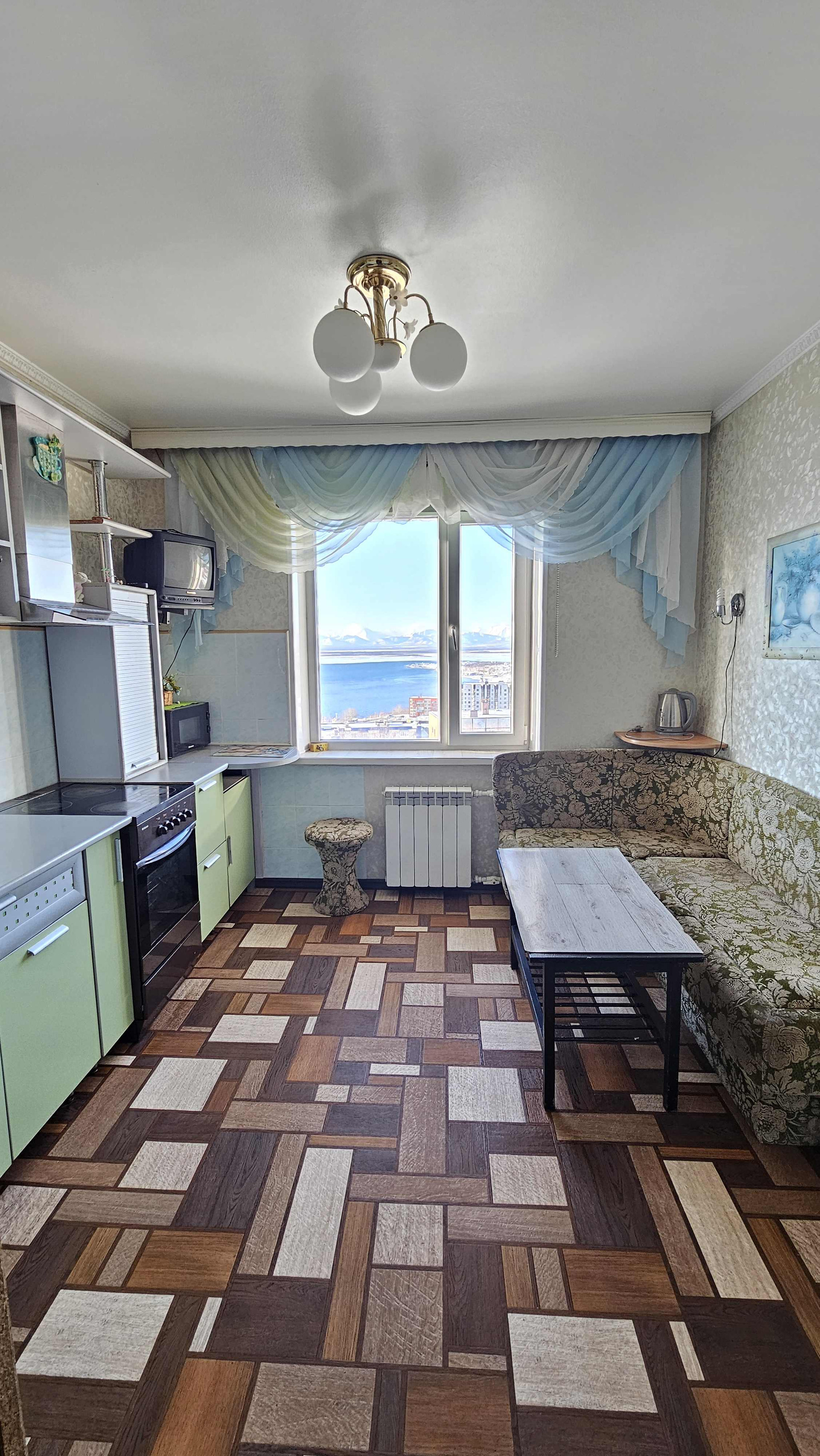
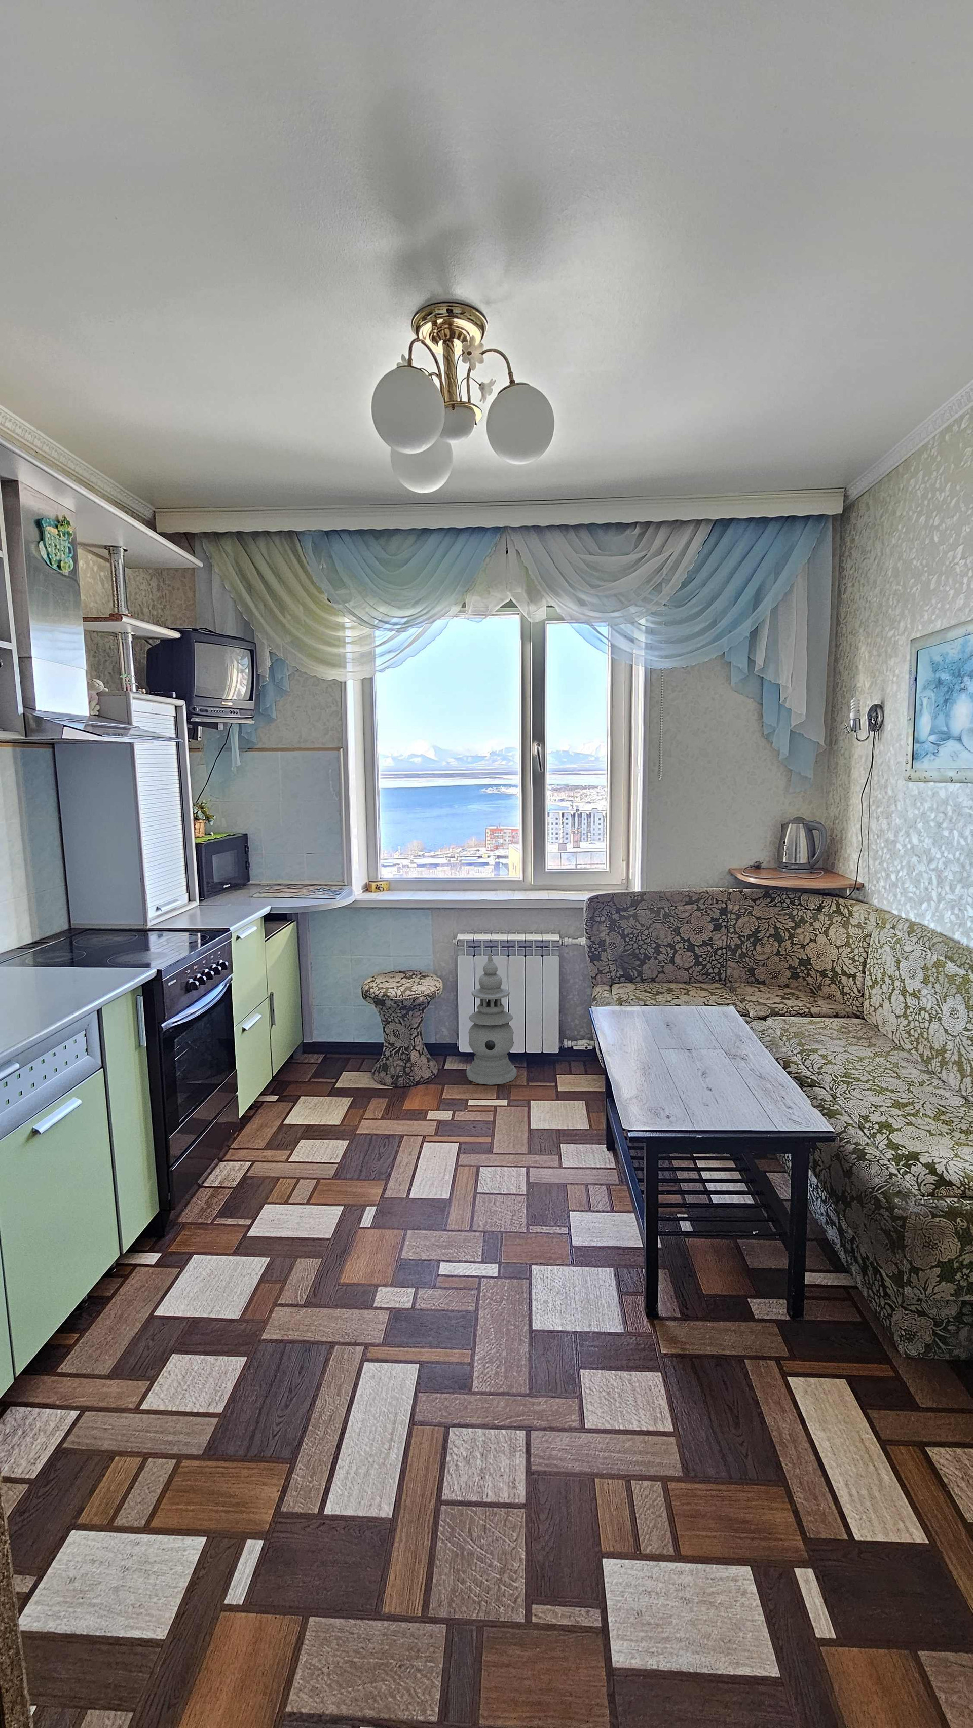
+ lantern [466,952,517,1086]
